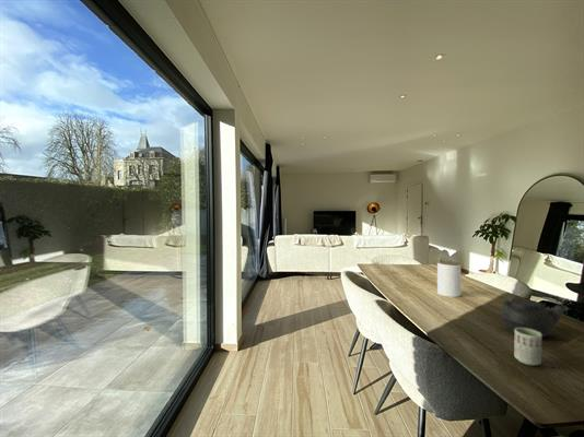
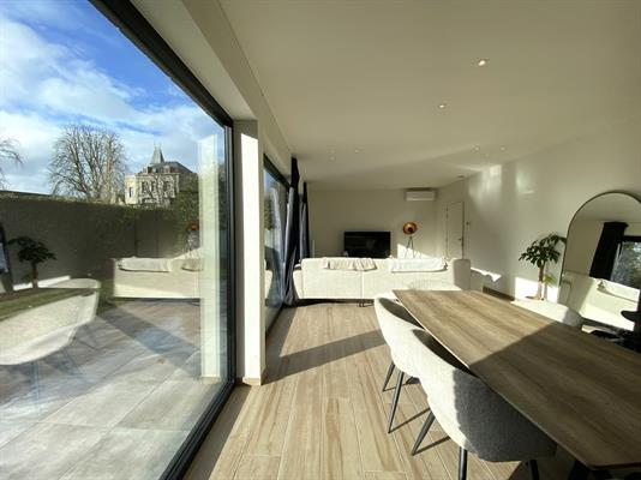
- cup [513,328,542,367]
- jar [436,260,462,298]
- teapot [500,297,568,339]
